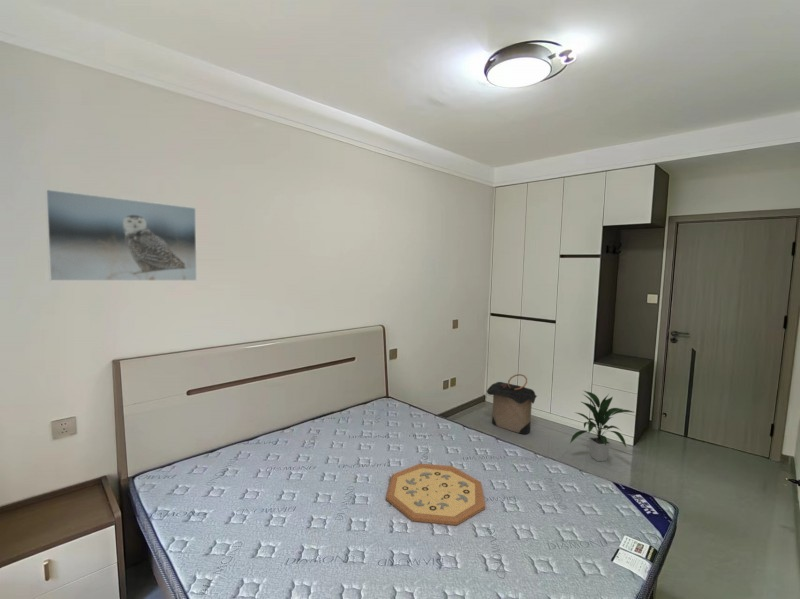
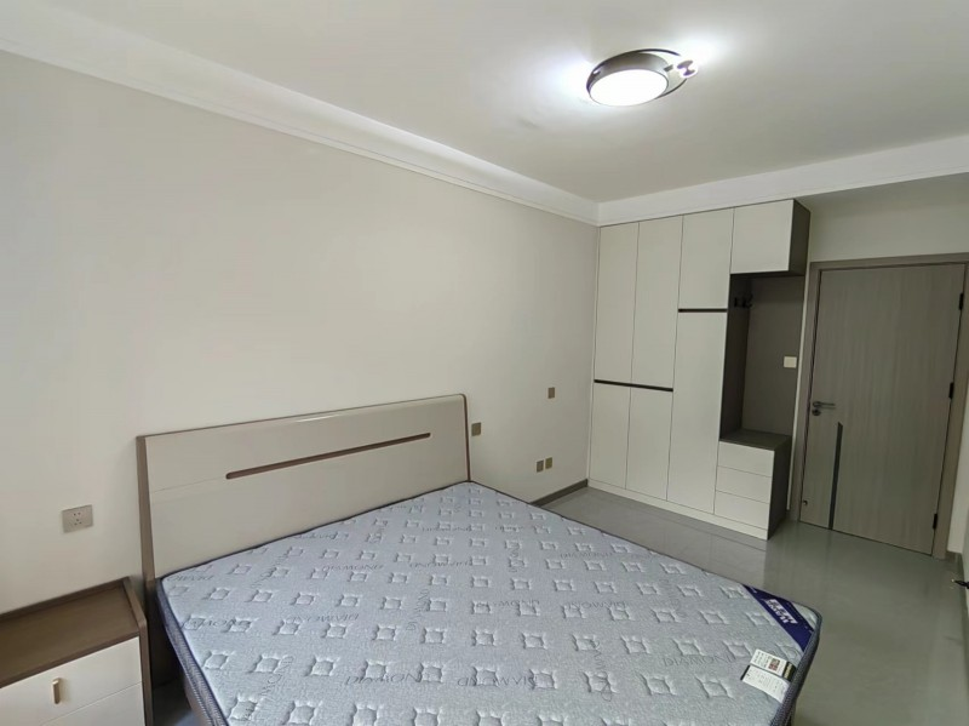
- indoor plant [569,389,634,462]
- decorative tray [385,463,486,526]
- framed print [44,188,198,282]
- laundry hamper [486,373,538,435]
